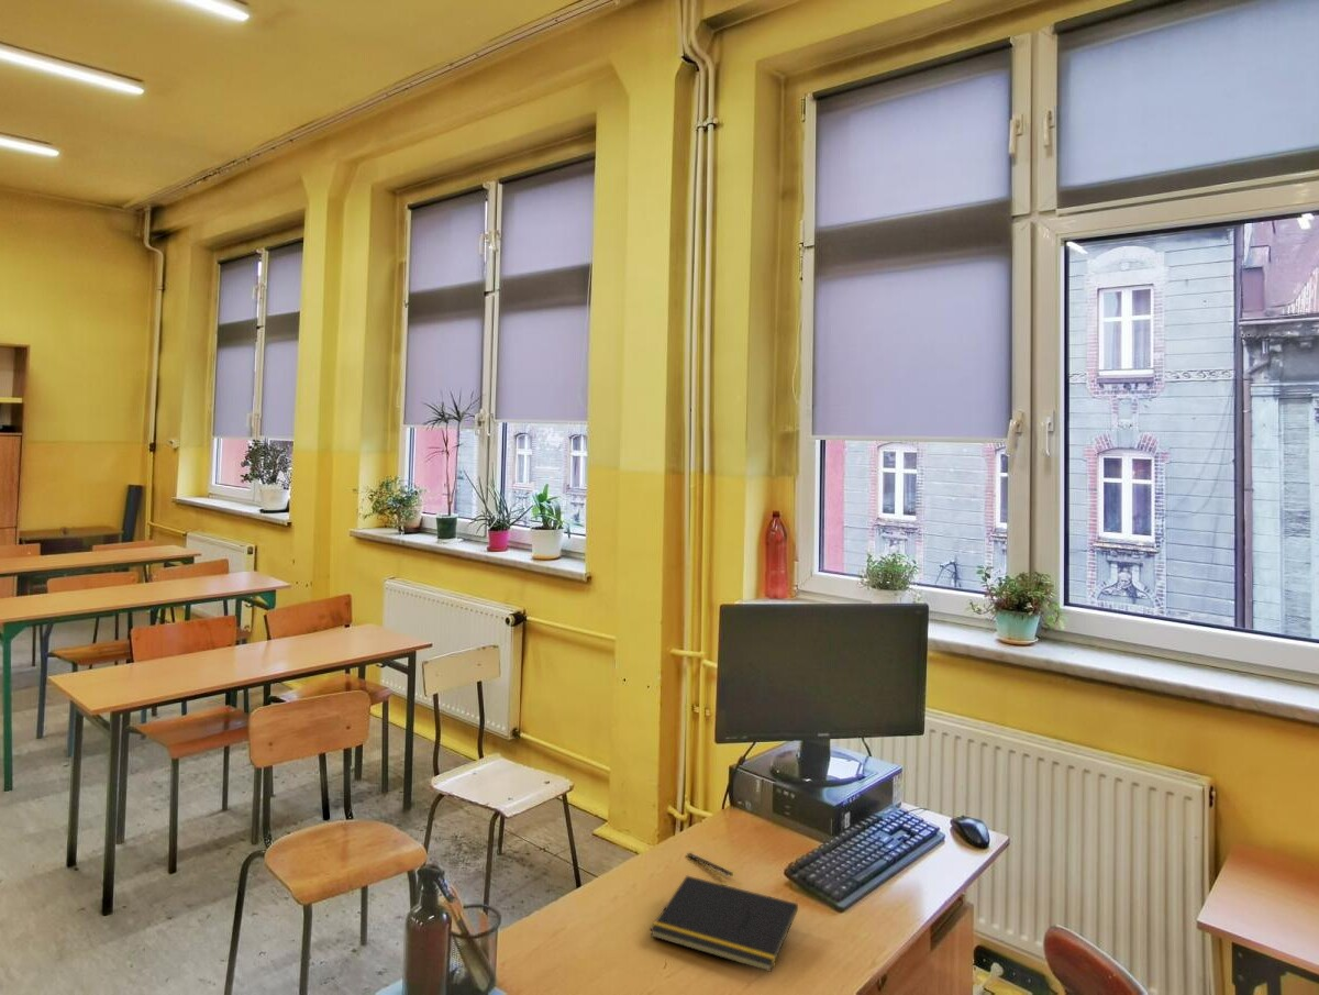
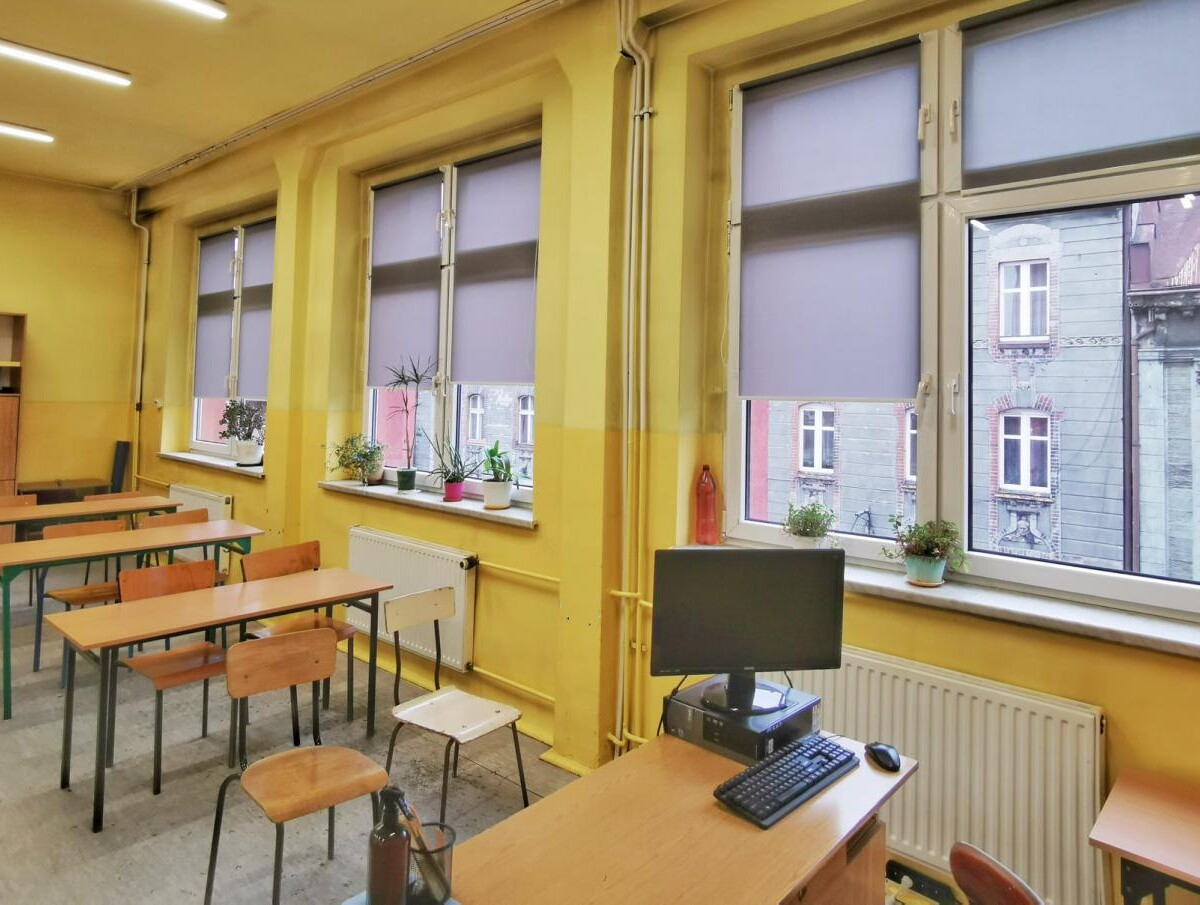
- pen [686,852,734,877]
- notepad [649,875,799,973]
